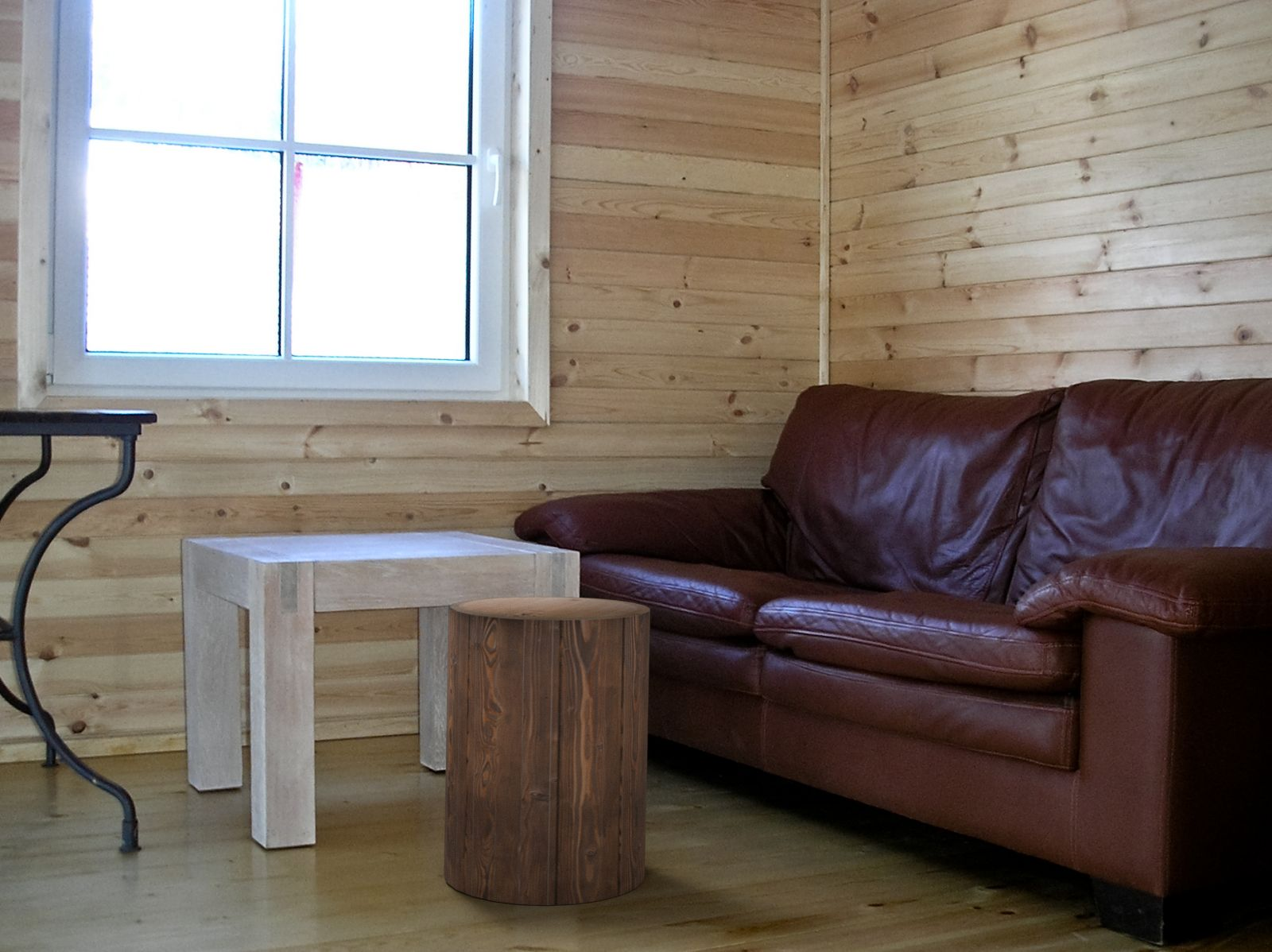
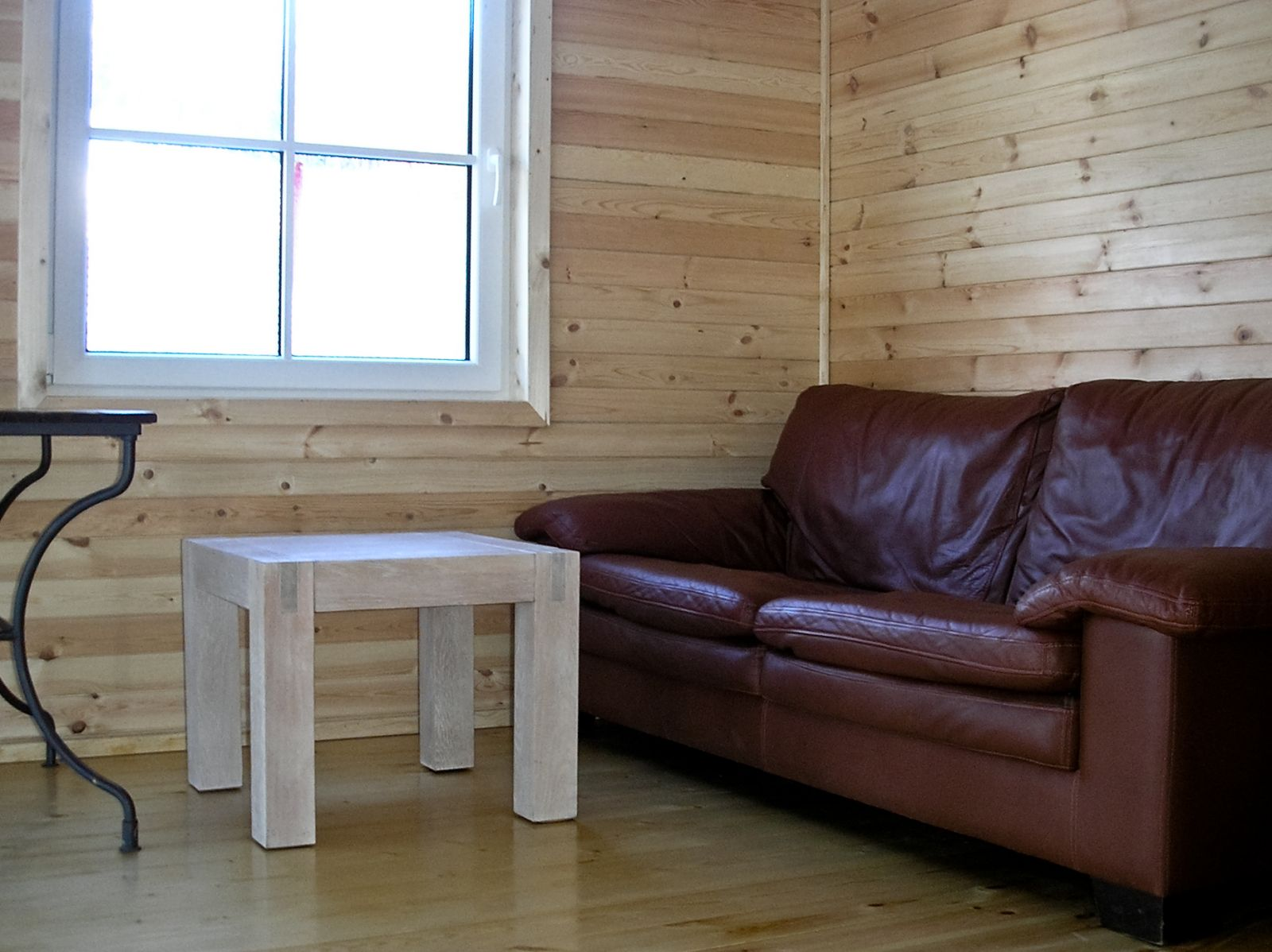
- stool [444,596,651,906]
